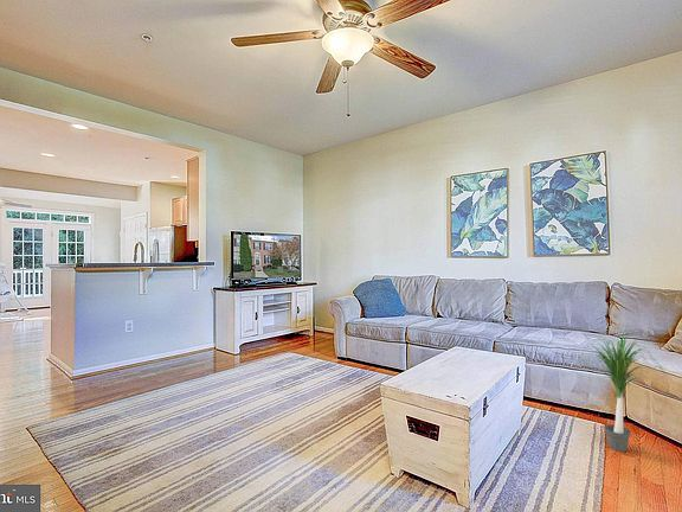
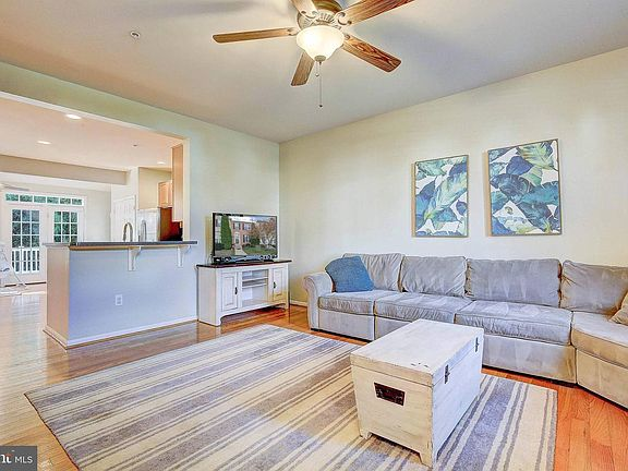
- potted plant [572,325,668,453]
